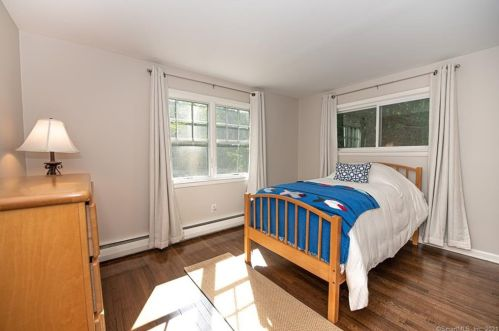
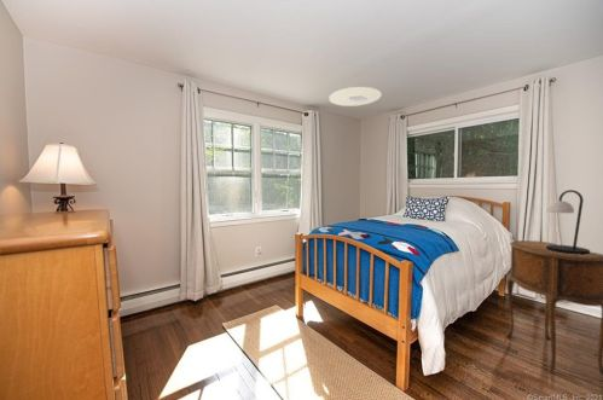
+ table lamp [545,189,591,255]
+ ceiling light [327,86,383,108]
+ side table [505,239,603,376]
